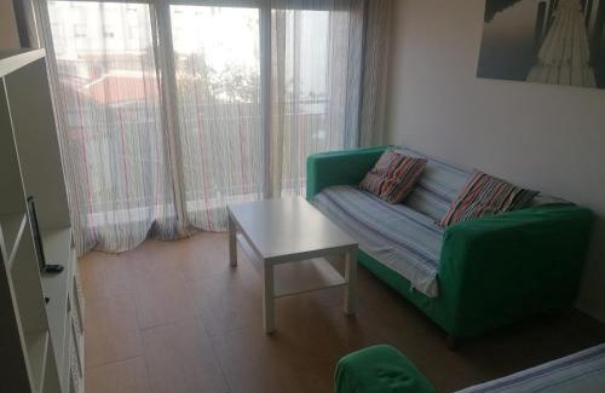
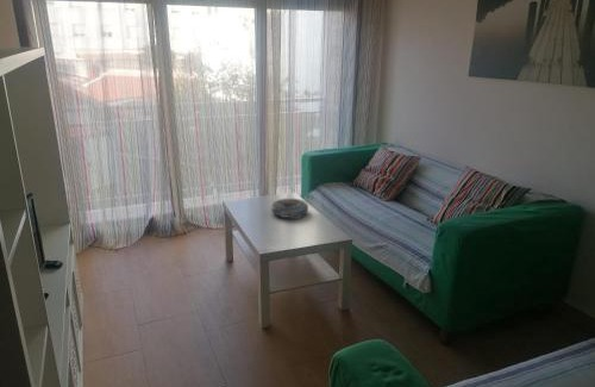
+ decorative bowl [270,196,309,219]
